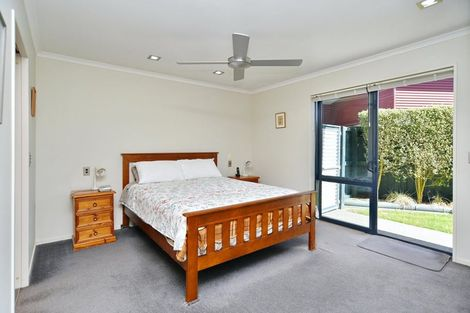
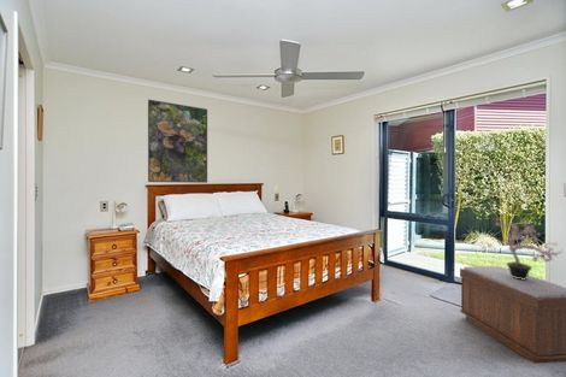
+ potted plant [494,217,565,279]
+ bench [459,265,566,365]
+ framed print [147,99,208,184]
